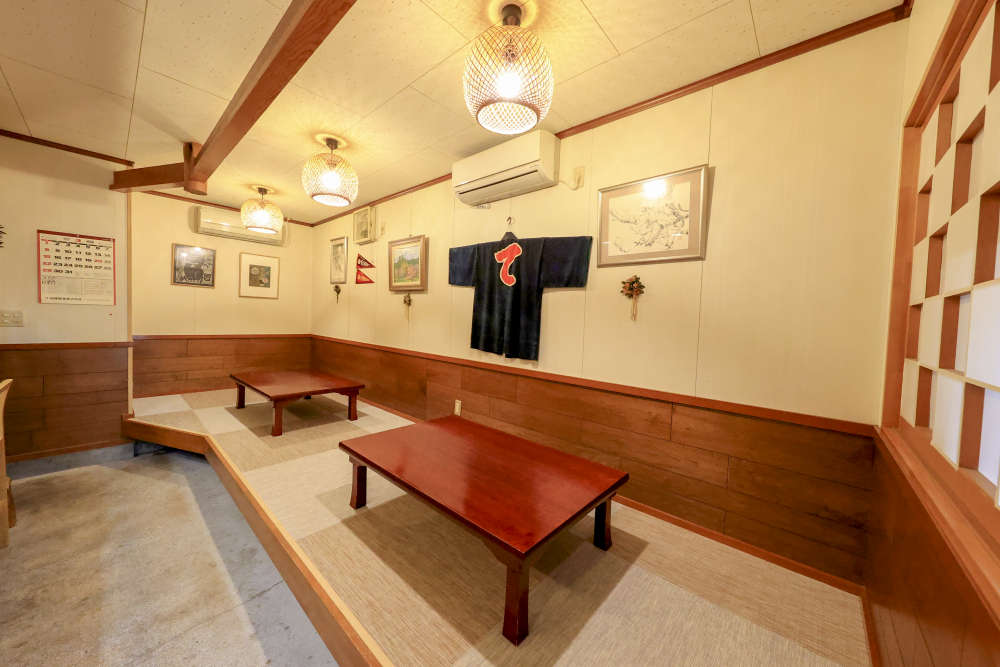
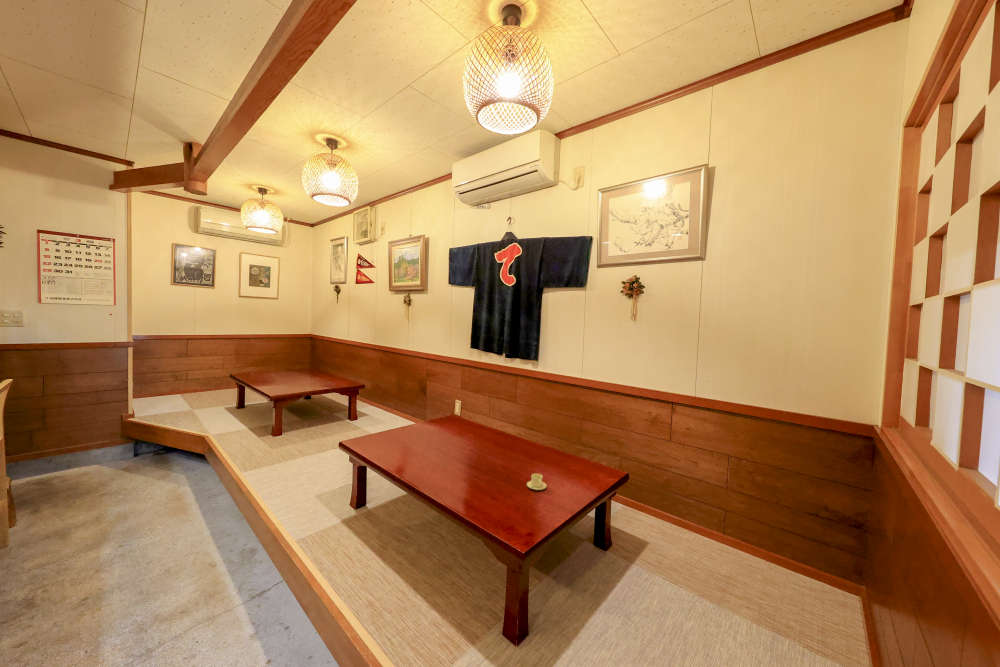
+ chinaware [526,473,547,491]
